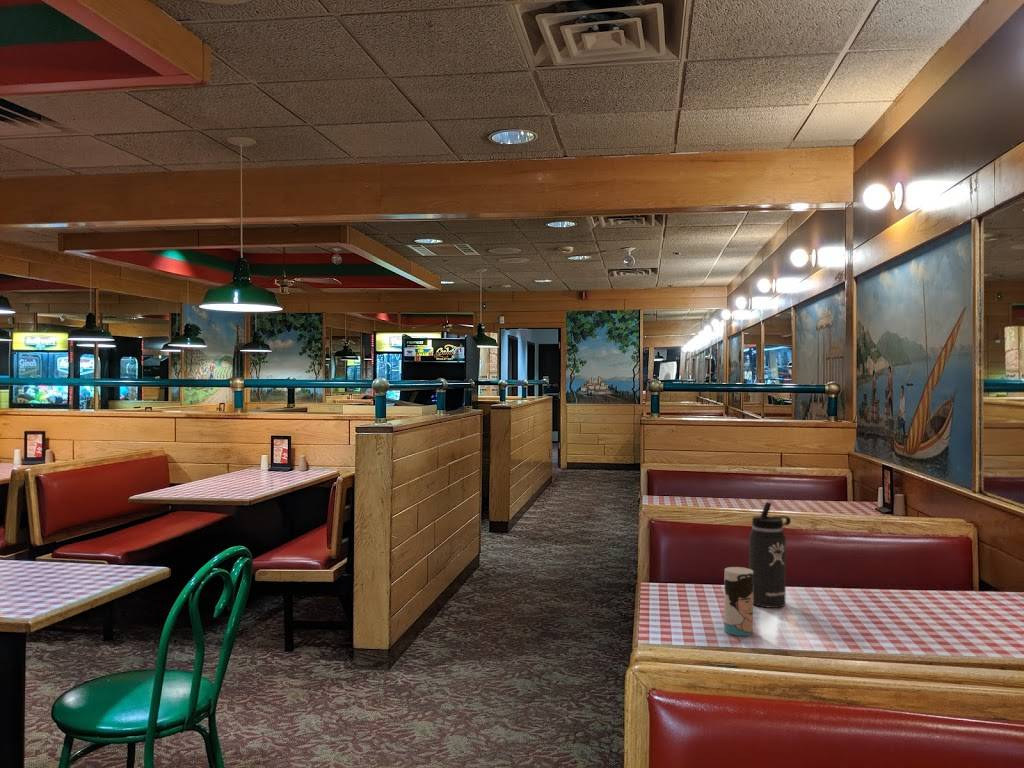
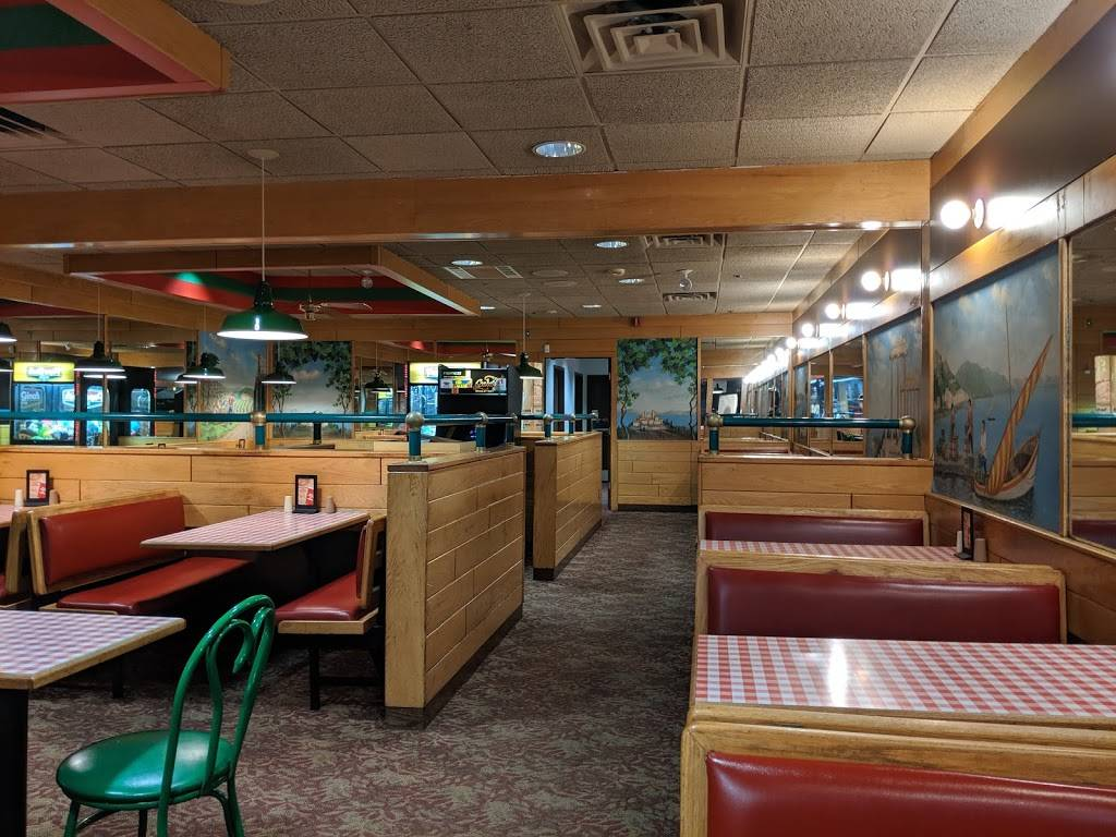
- thermos bottle [748,501,792,609]
- cup [723,566,754,637]
